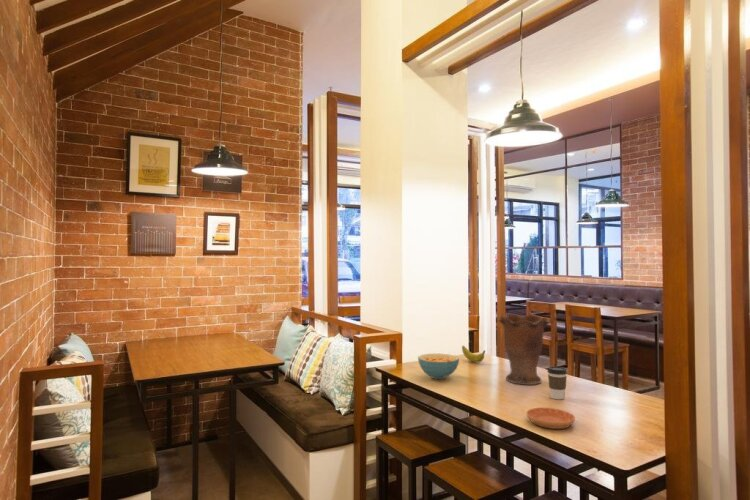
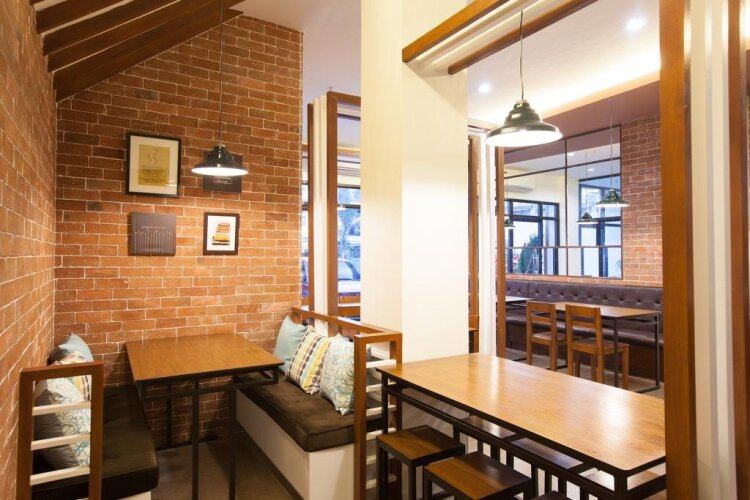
- banana [461,344,486,363]
- coffee cup [546,365,568,400]
- saucer [526,407,576,430]
- cereal bowl [417,353,460,380]
- vase [497,314,551,386]
